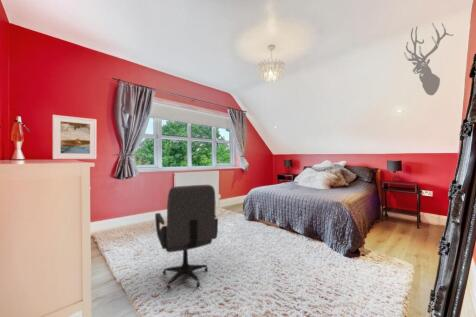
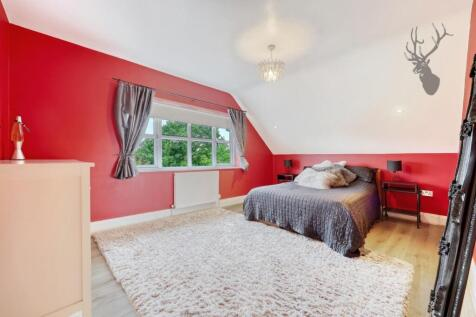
- office chair [154,184,219,291]
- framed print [52,114,97,160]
